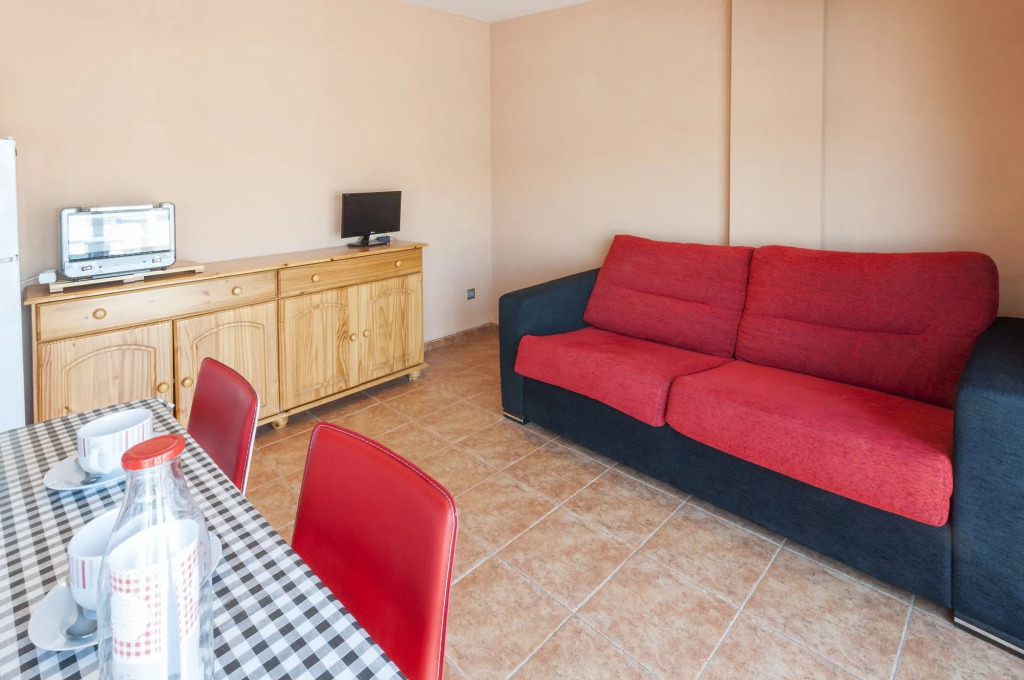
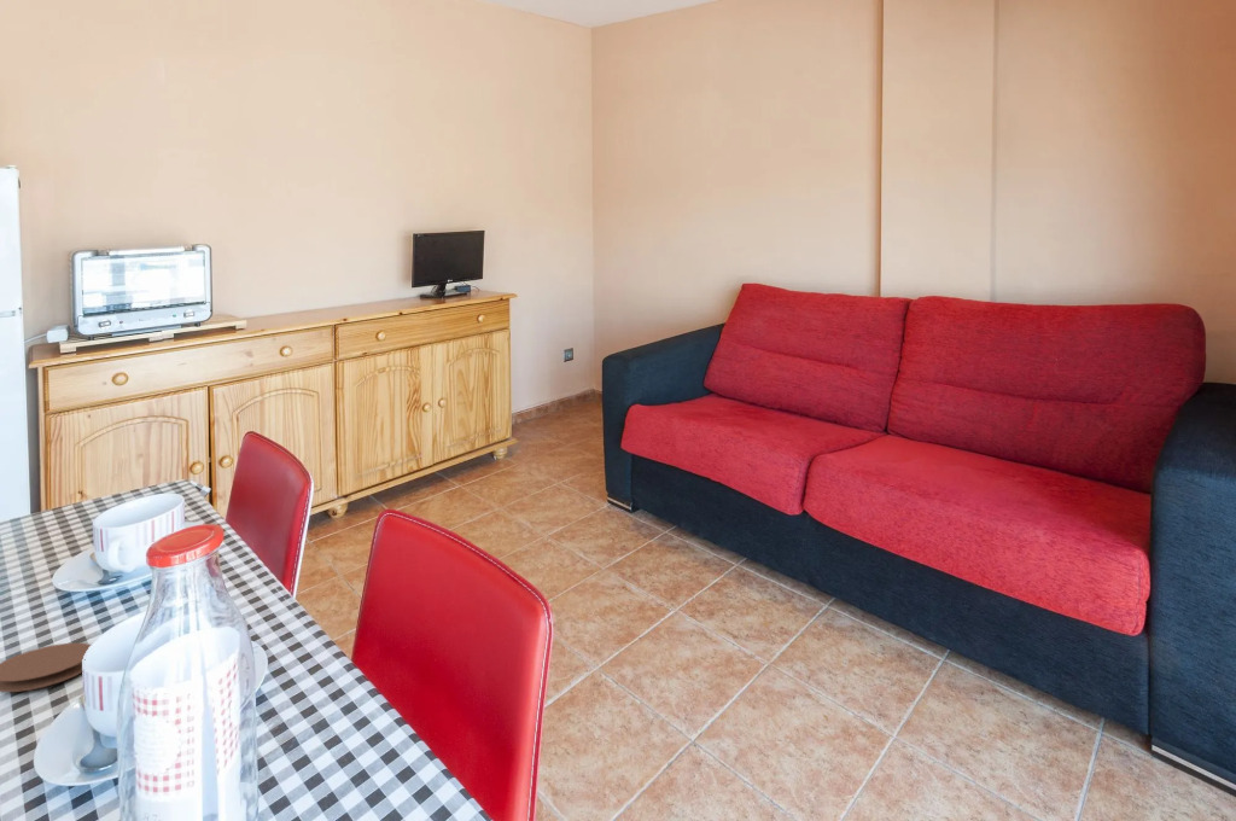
+ coaster [0,642,92,693]
